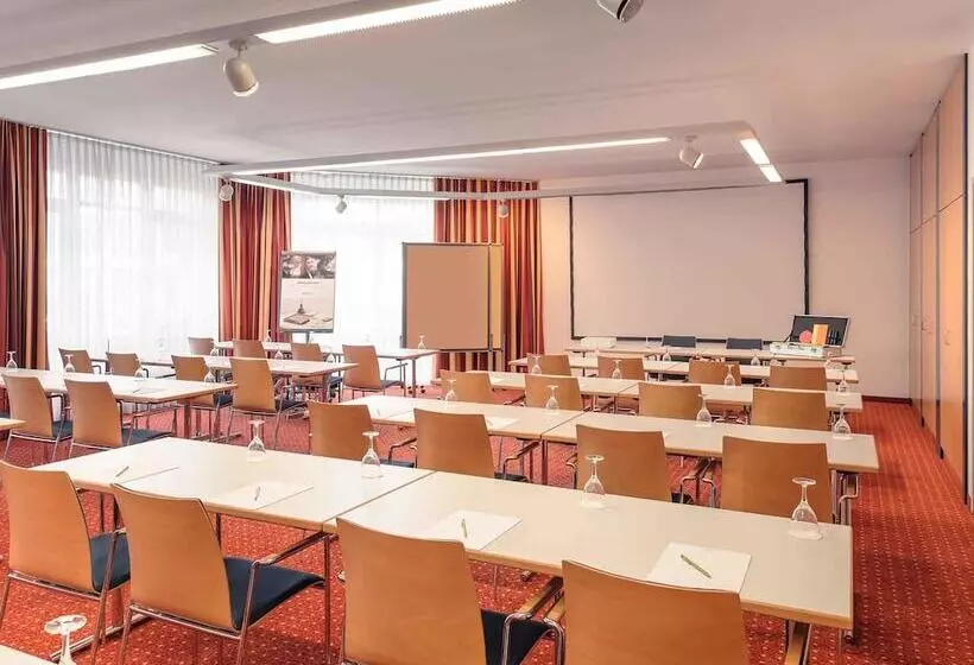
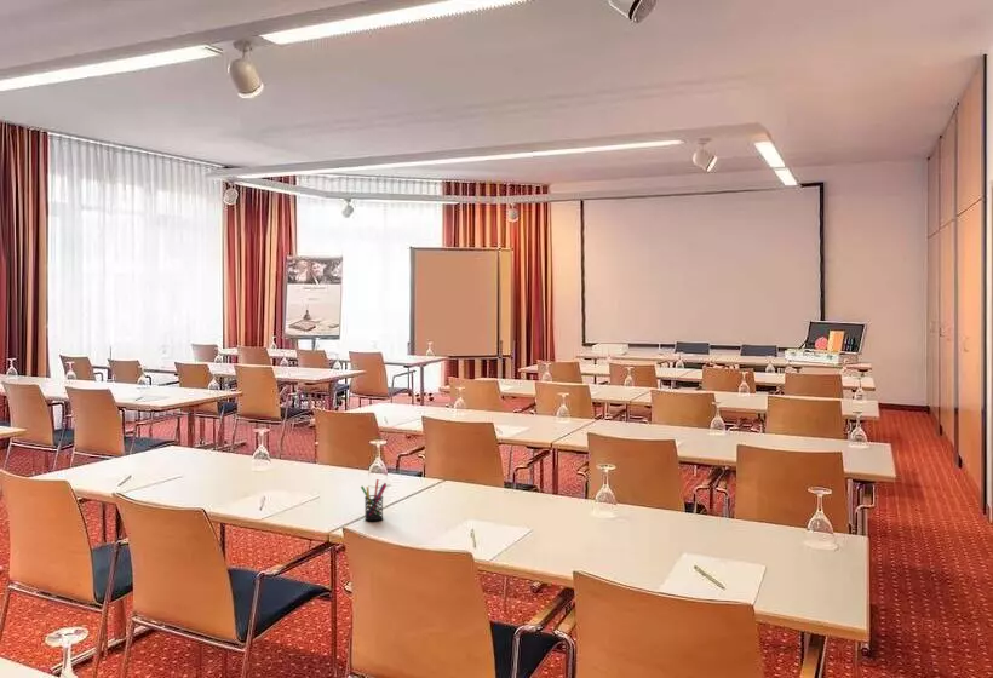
+ pen holder [360,478,388,522]
